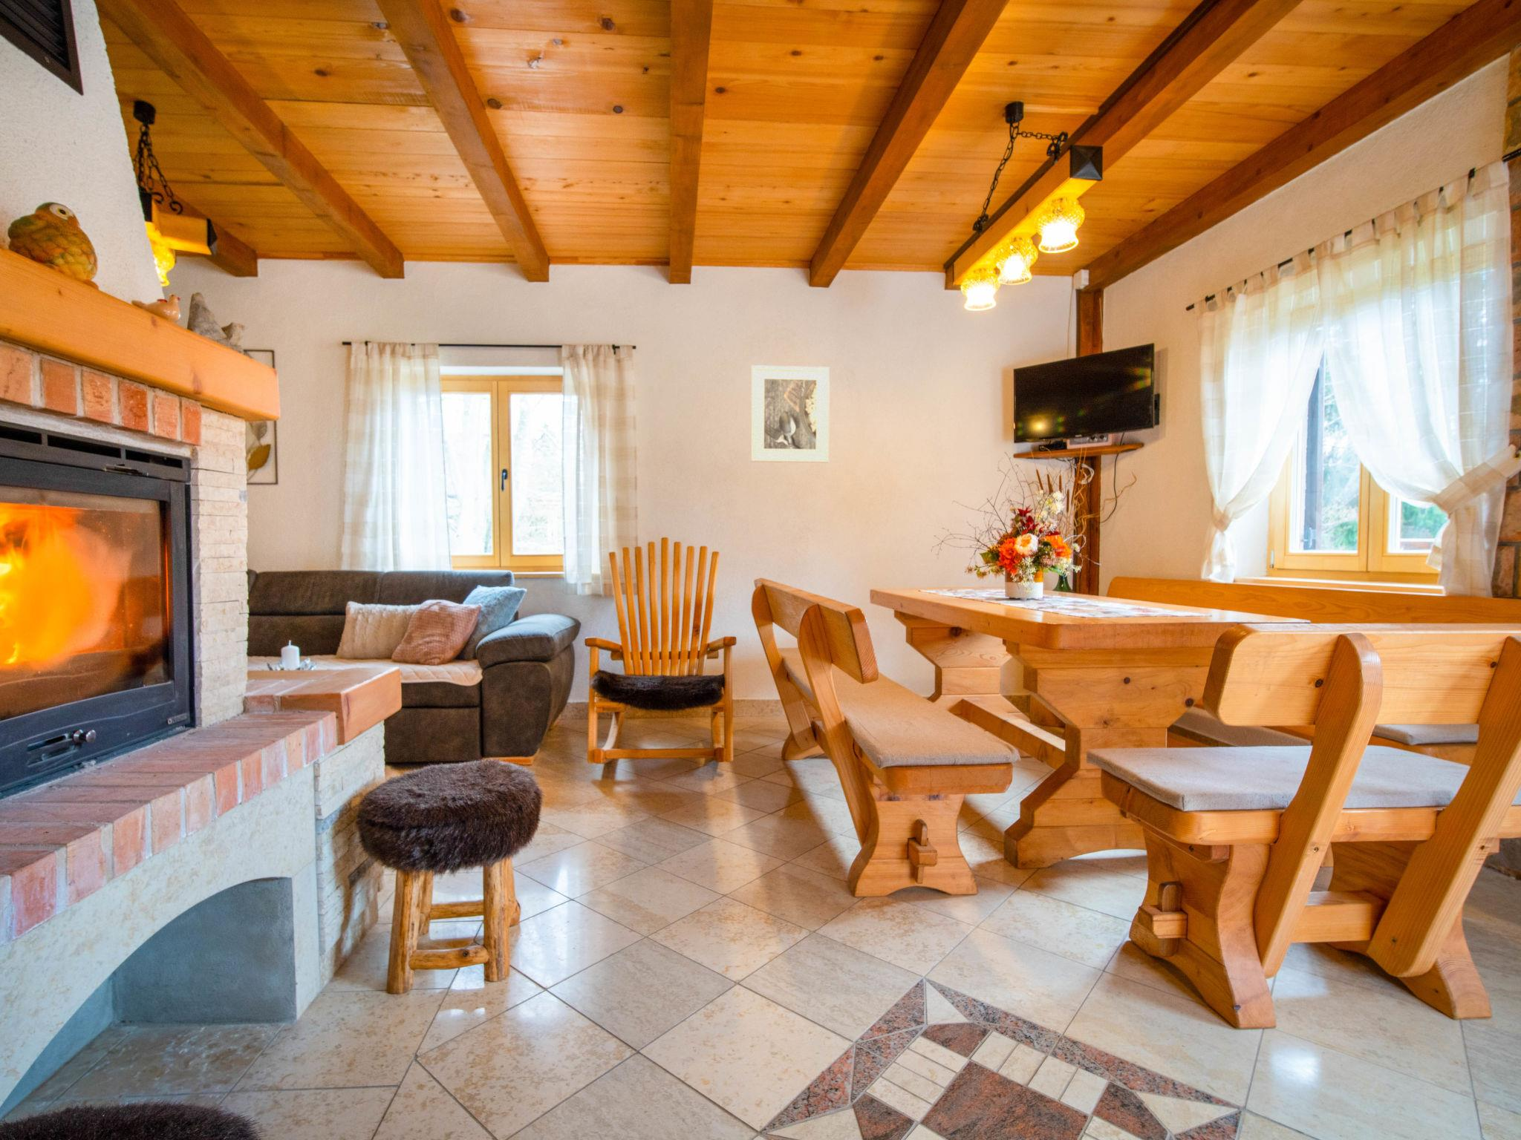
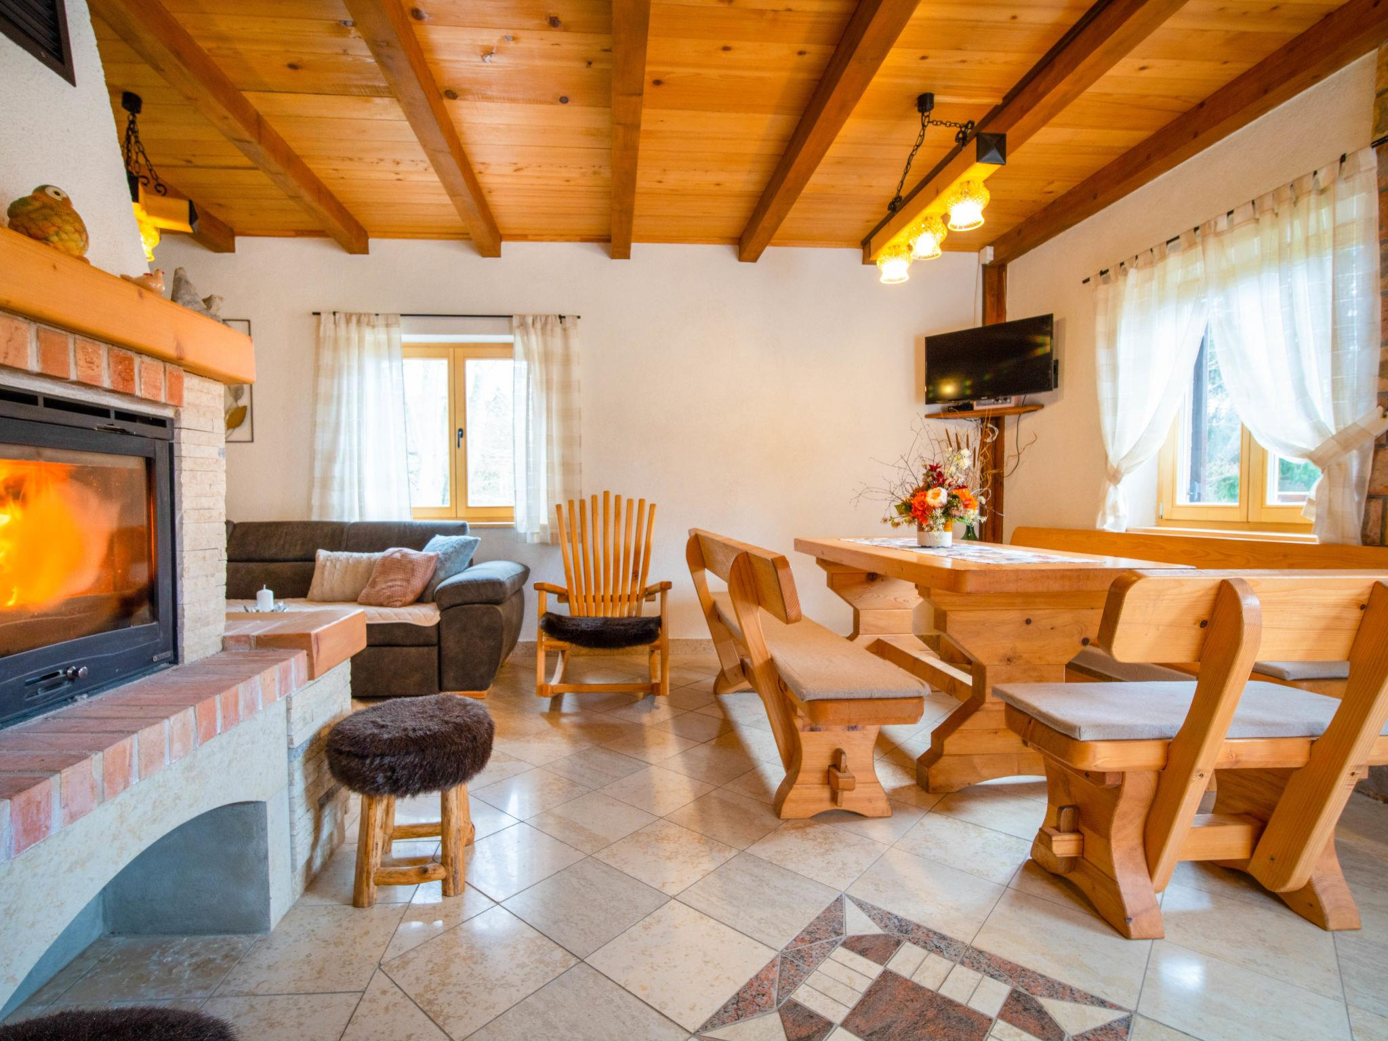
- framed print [750,364,830,463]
